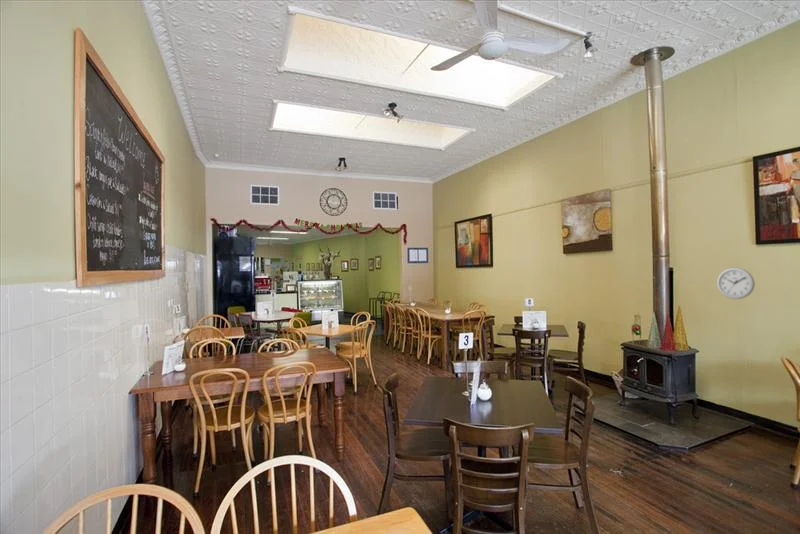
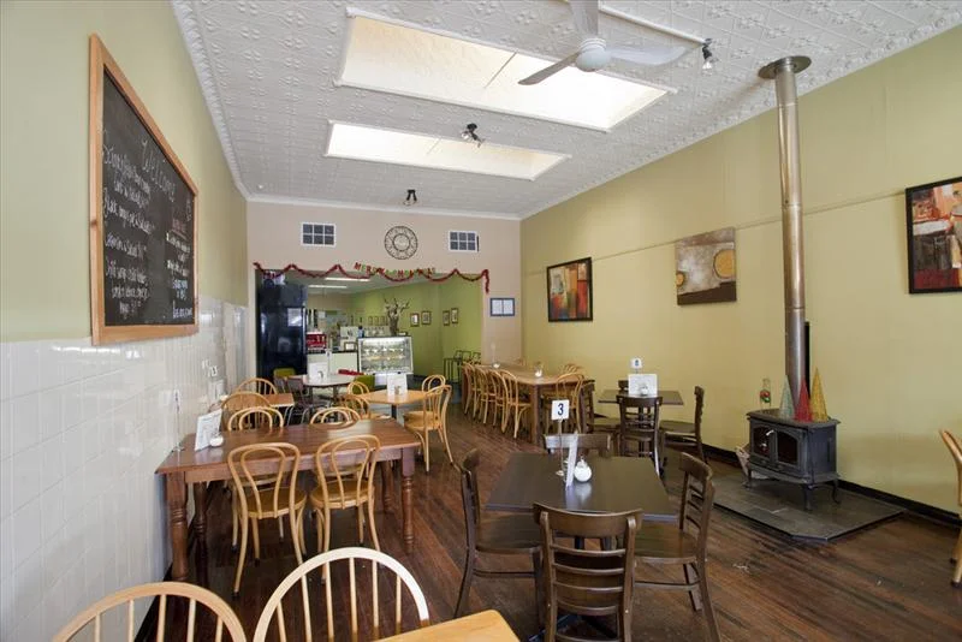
- wall clock [716,267,756,300]
